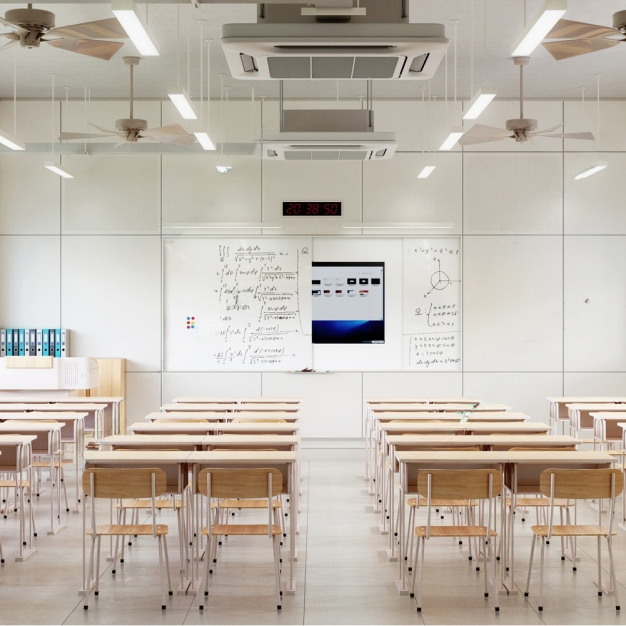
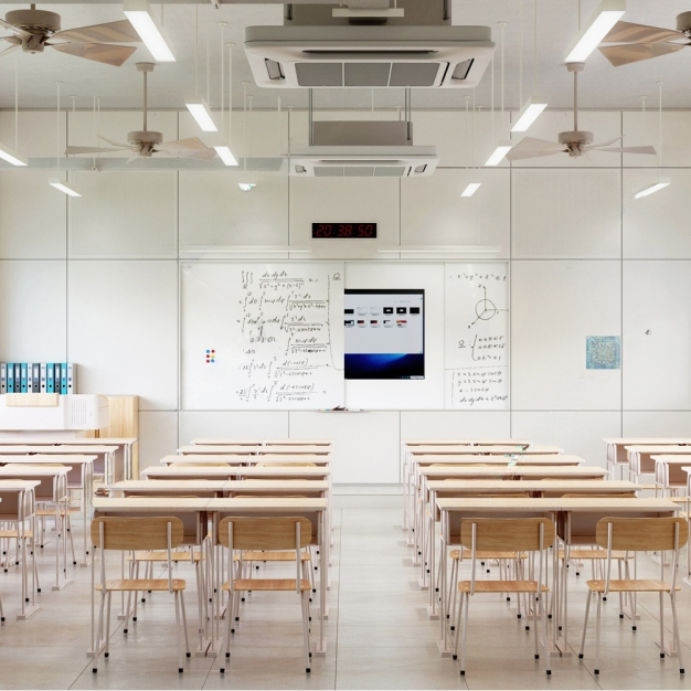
+ wall art [585,334,621,370]
